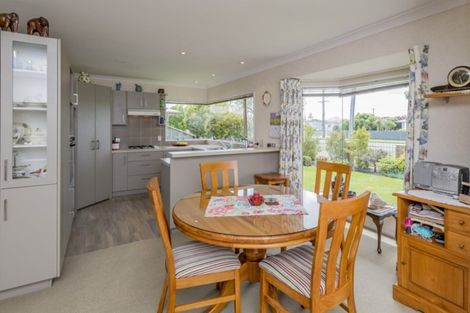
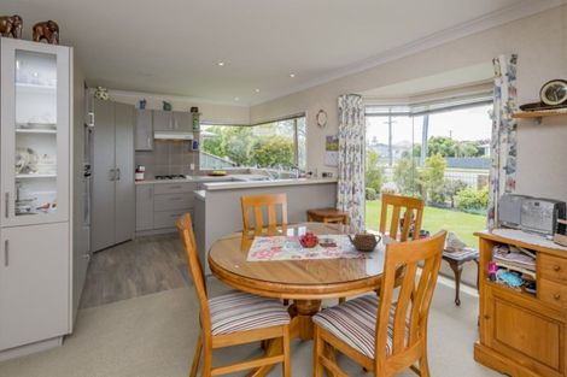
+ teapot [346,229,382,252]
